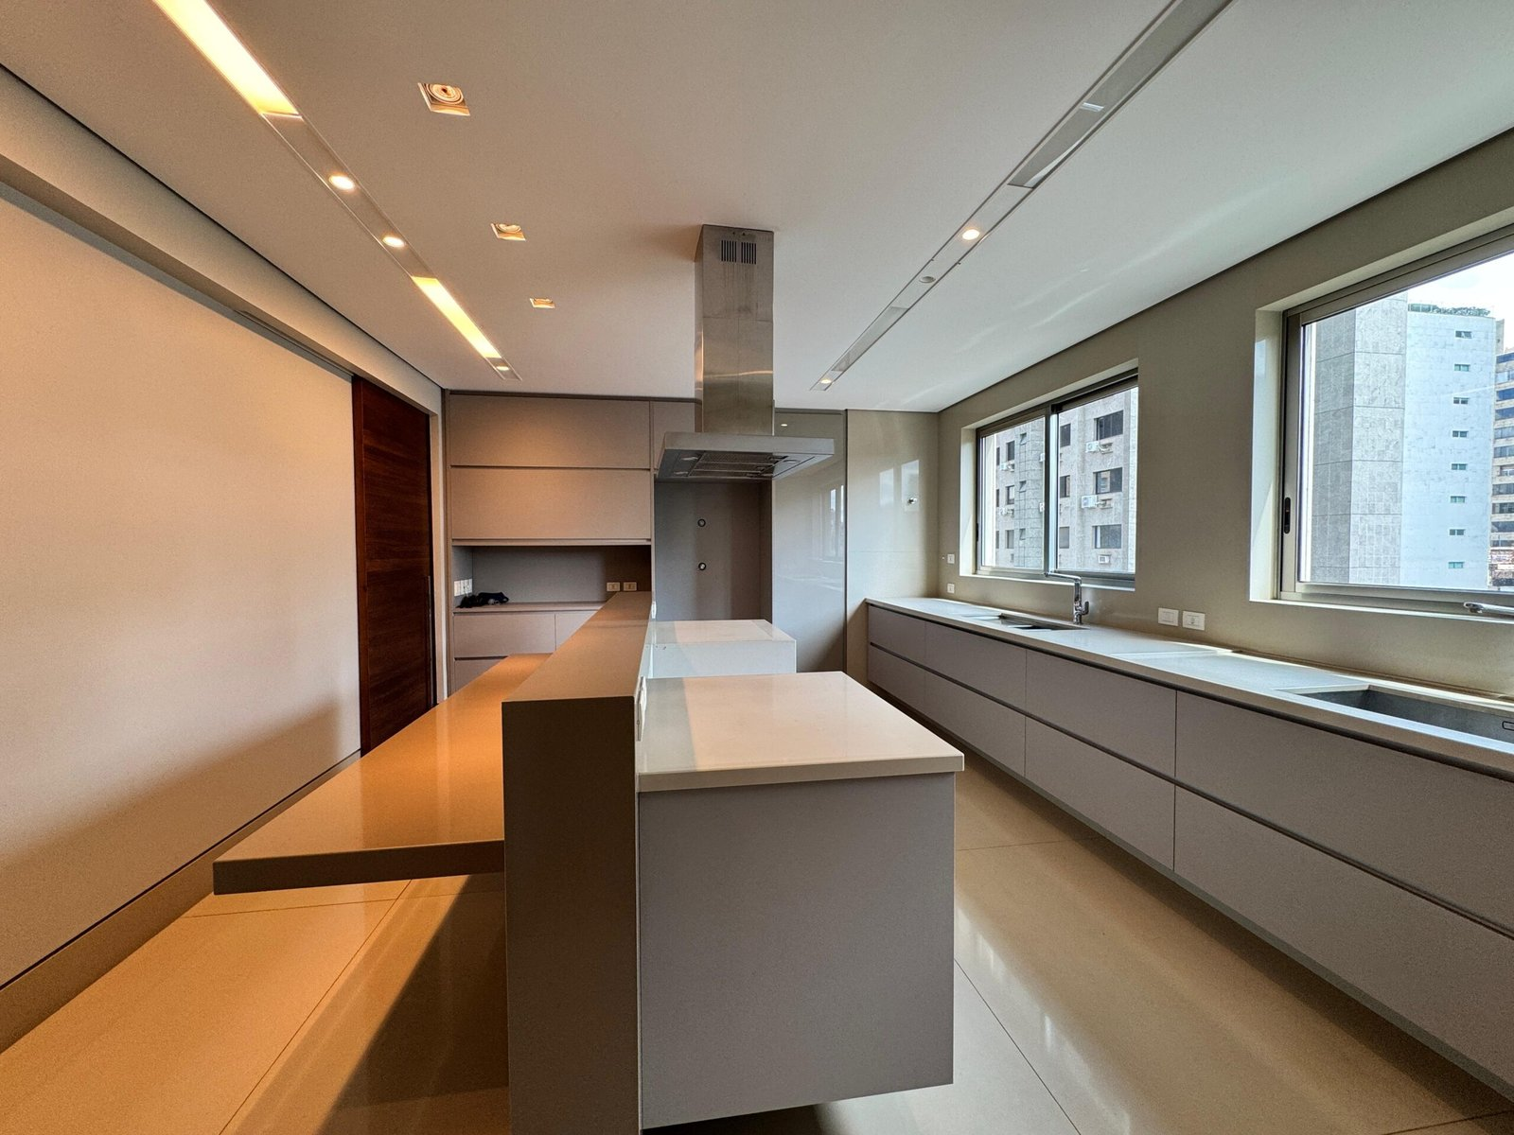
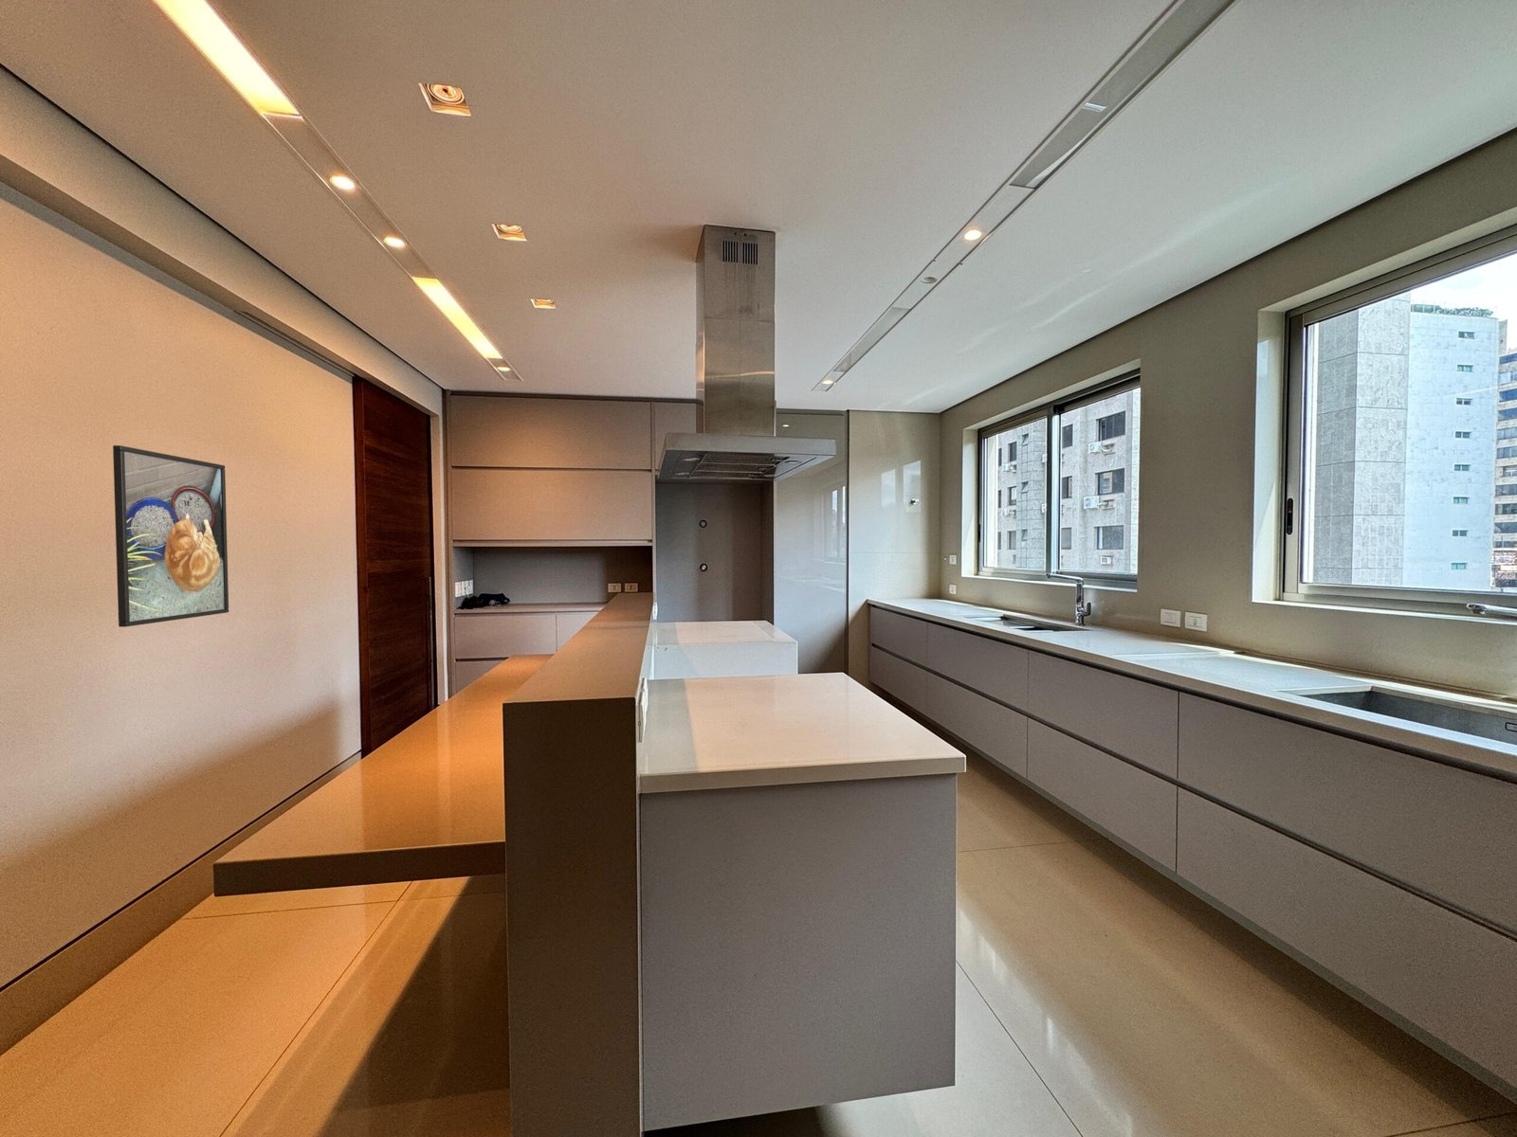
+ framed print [112,444,229,628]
